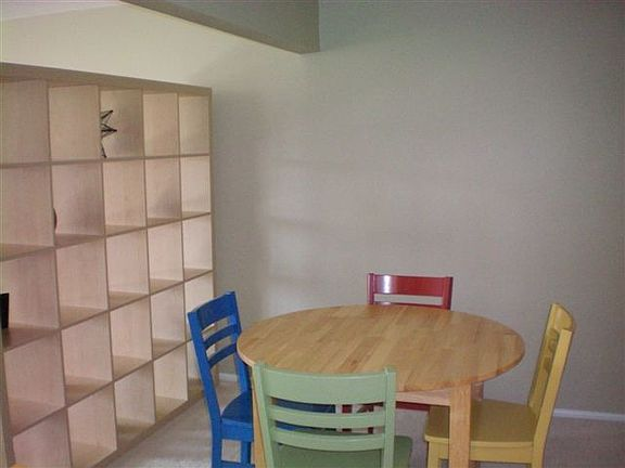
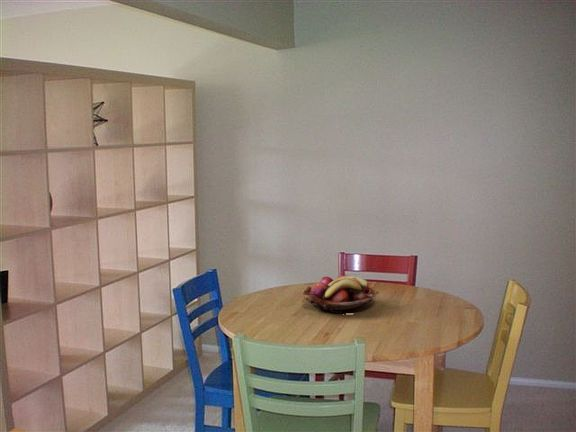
+ fruit basket [302,274,380,314]
